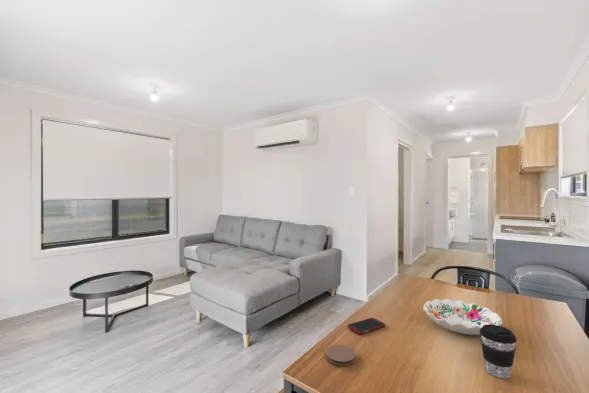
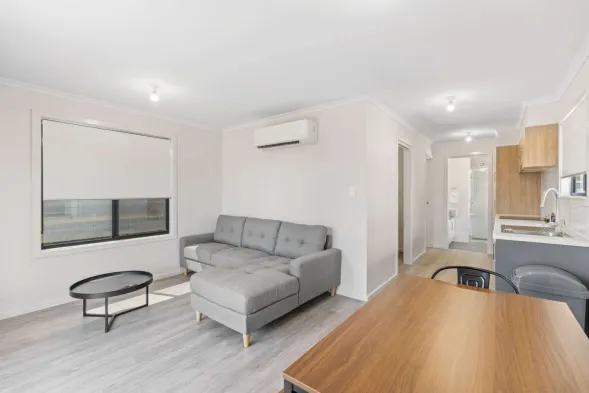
- decorative bowl [422,298,504,336]
- coaster [325,344,356,367]
- cell phone [347,317,386,335]
- coffee cup [480,324,517,379]
